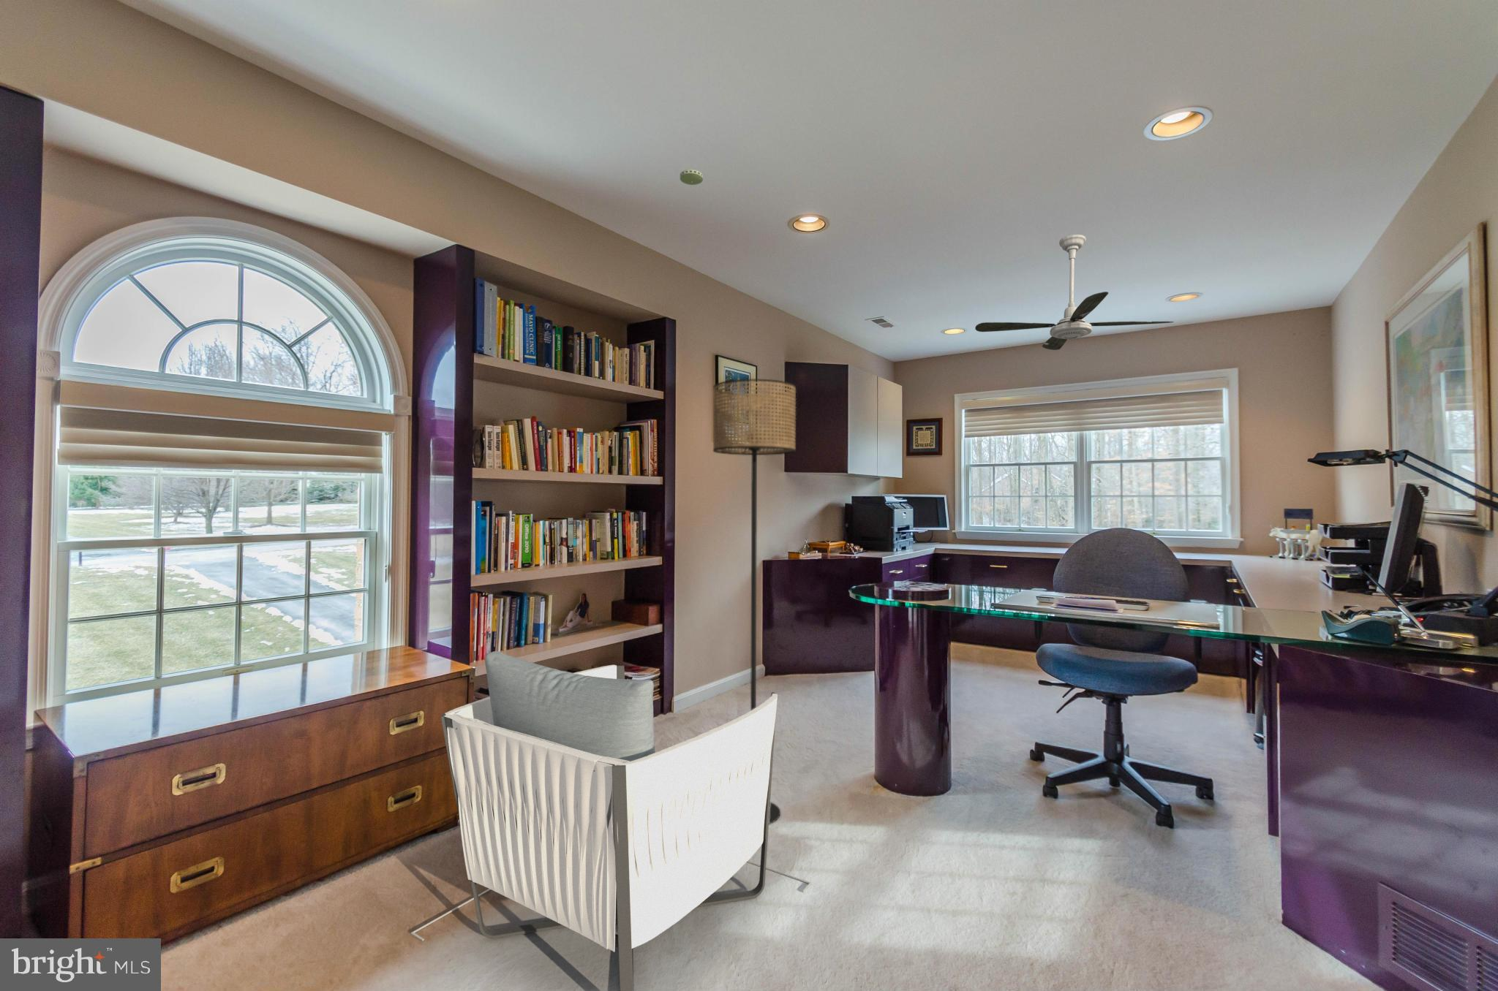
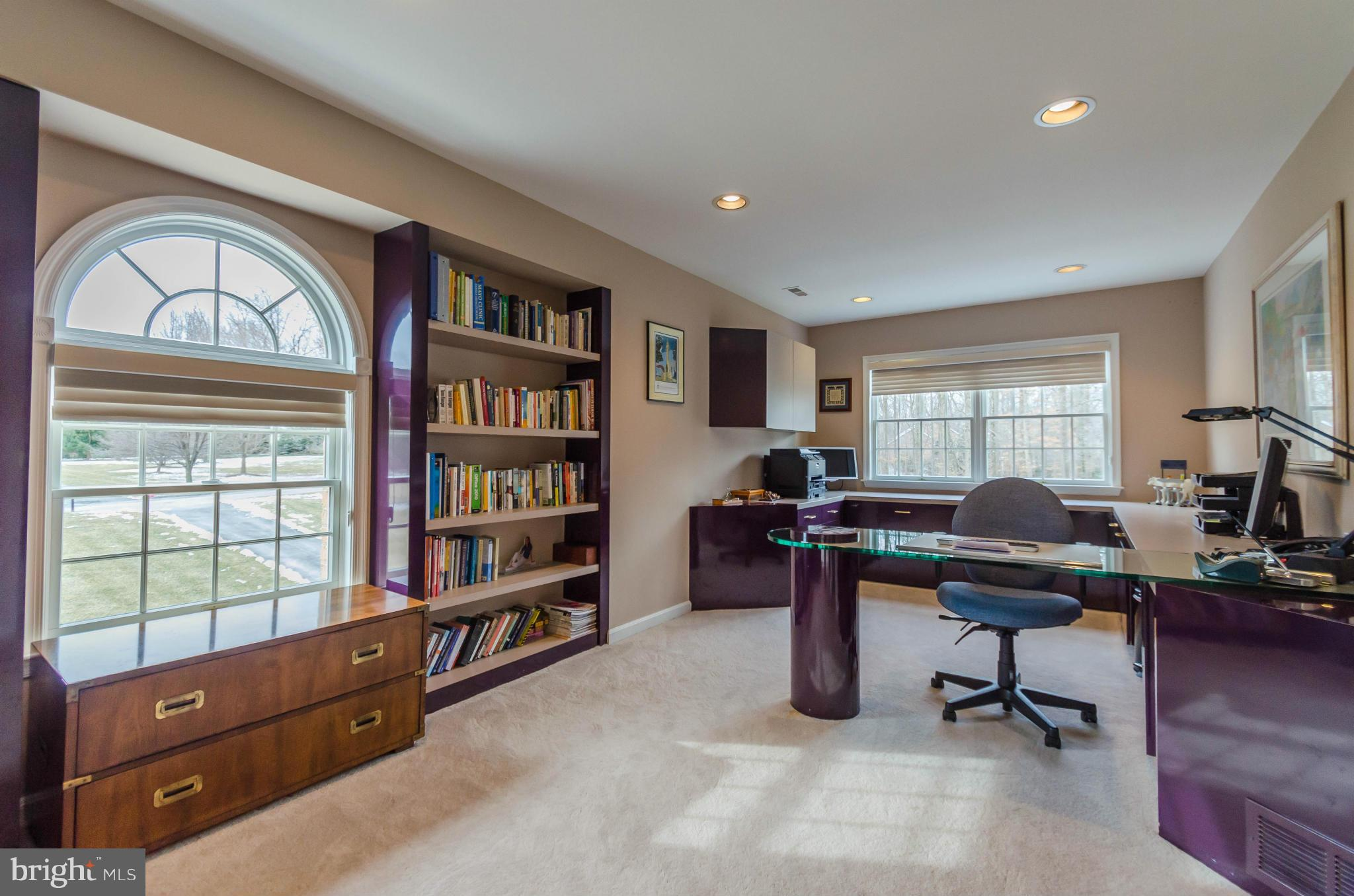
- armchair [410,650,812,991]
- smoke detector [679,168,704,186]
- floor lamp [712,378,797,824]
- ceiling fan [975,233,1175,351]
